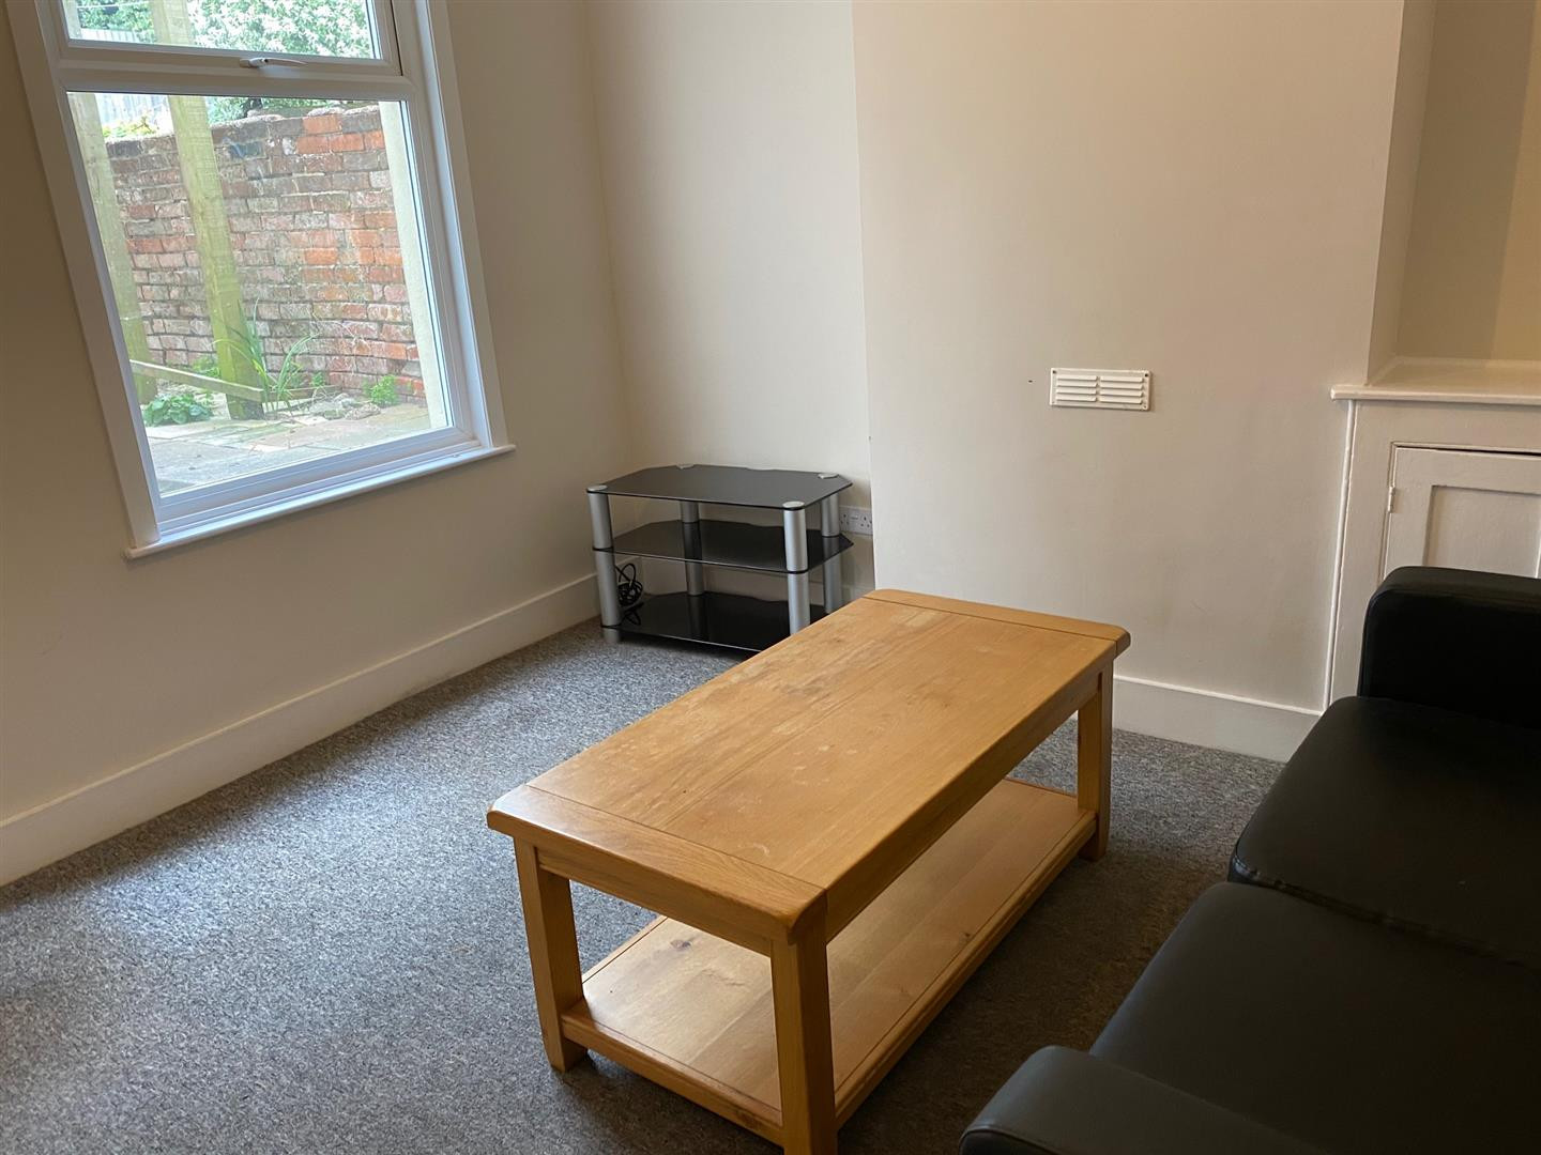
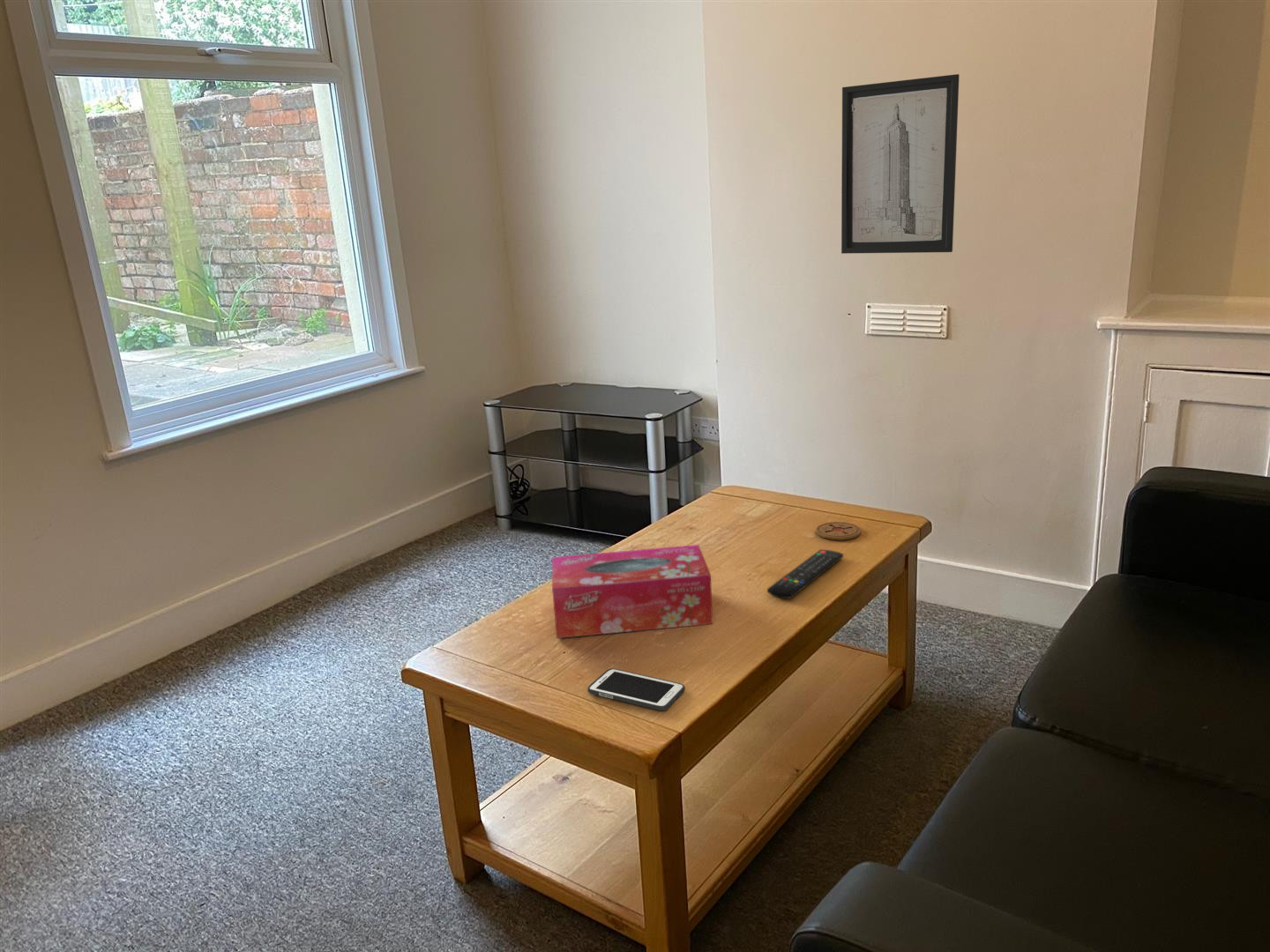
+ coaster [815,521,862,540]
+ cell phone [586,667,685,711]
+ remote control [766,548,844,599]
+ wall art [840,73,960,255]
+ tissue box [551,544,713,639]
